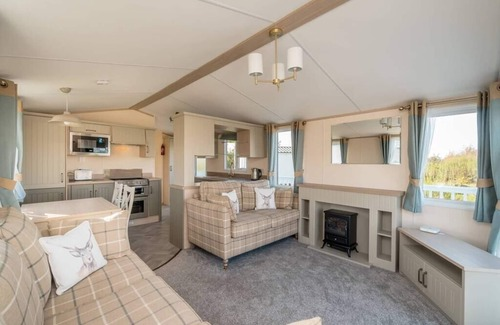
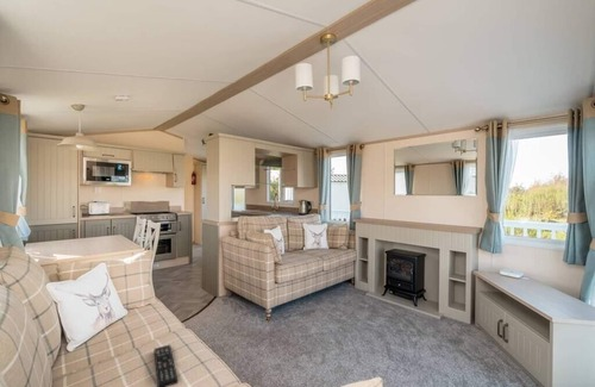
+ remote control [154,343,178,387]
